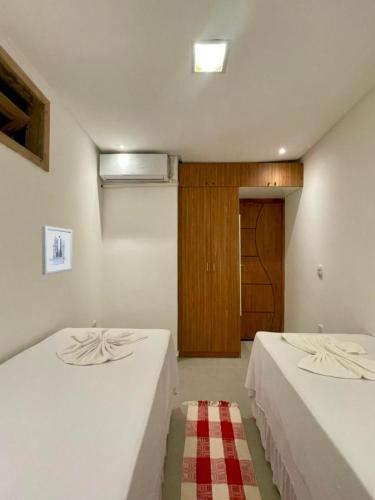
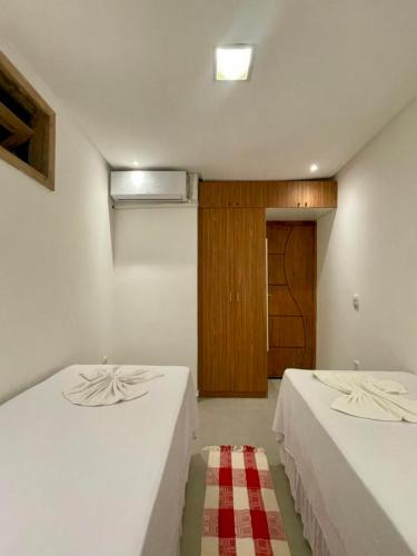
- wall art [41,225,73,276]
